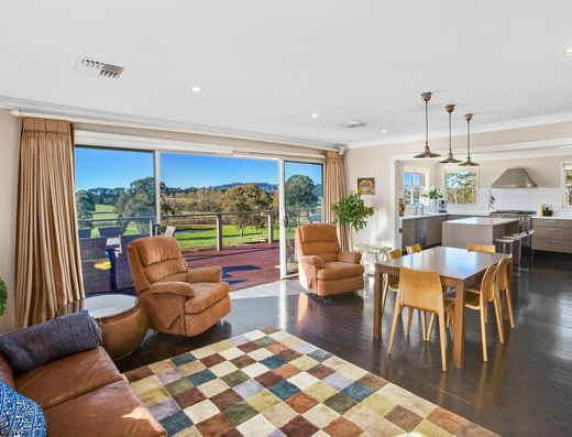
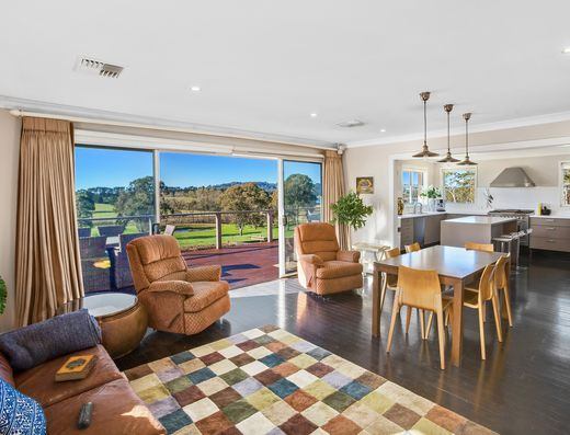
+ remote control [76,400,95,431]
+ hardback book [54,353,100,384]
